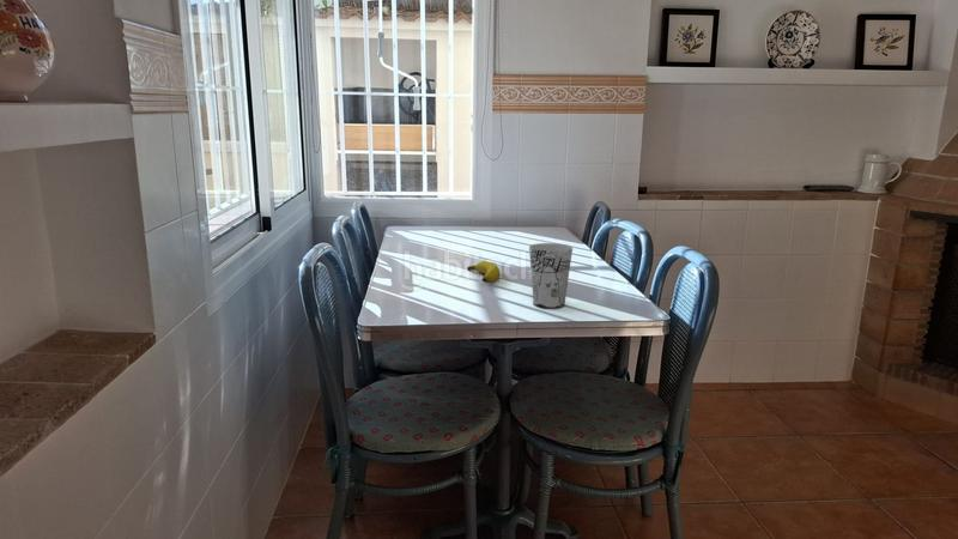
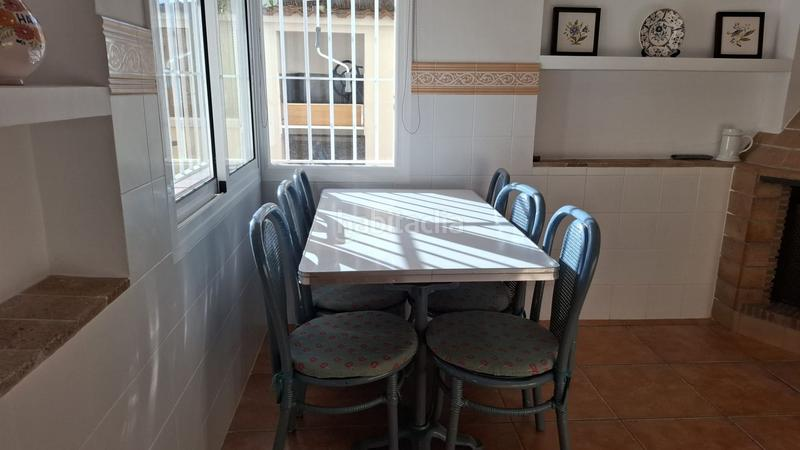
- banana [466,260,502,284]
- cup [528,242,574,309]
